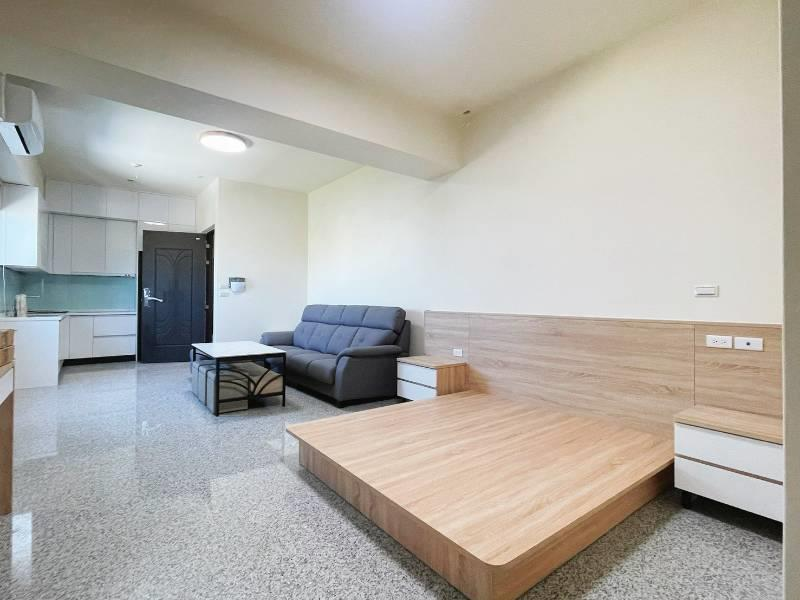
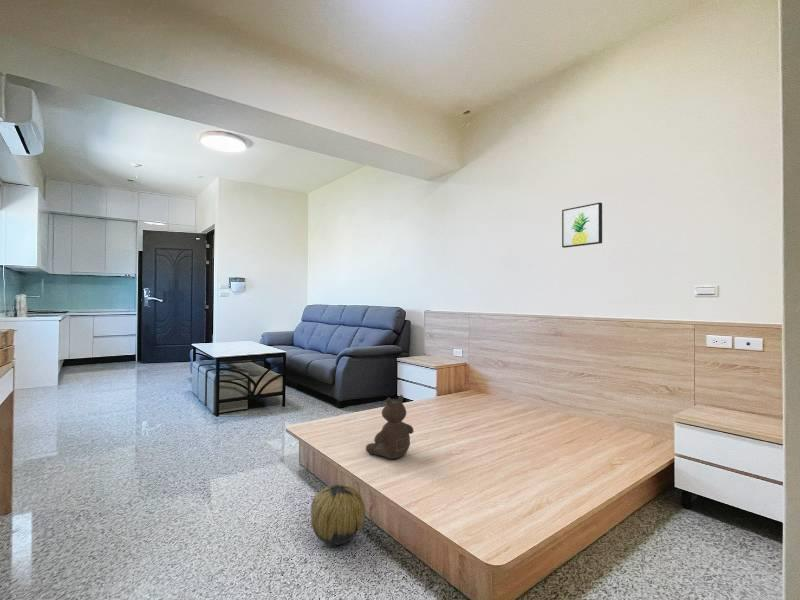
+ decorative ball [310,483,366,546]
+ wall art [561,202,603,249]
+ teddy bear [365,394,415,460]
